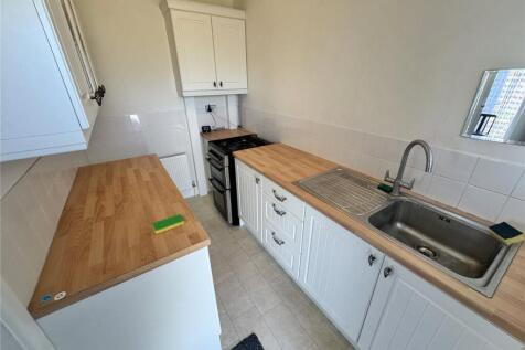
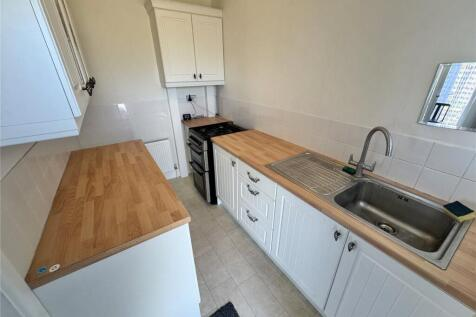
- dish sponge [151,213,185,235]
